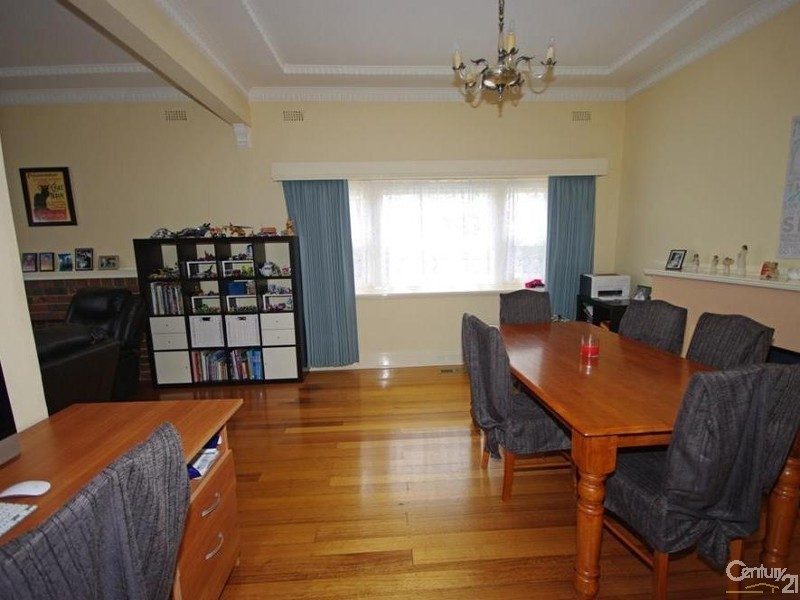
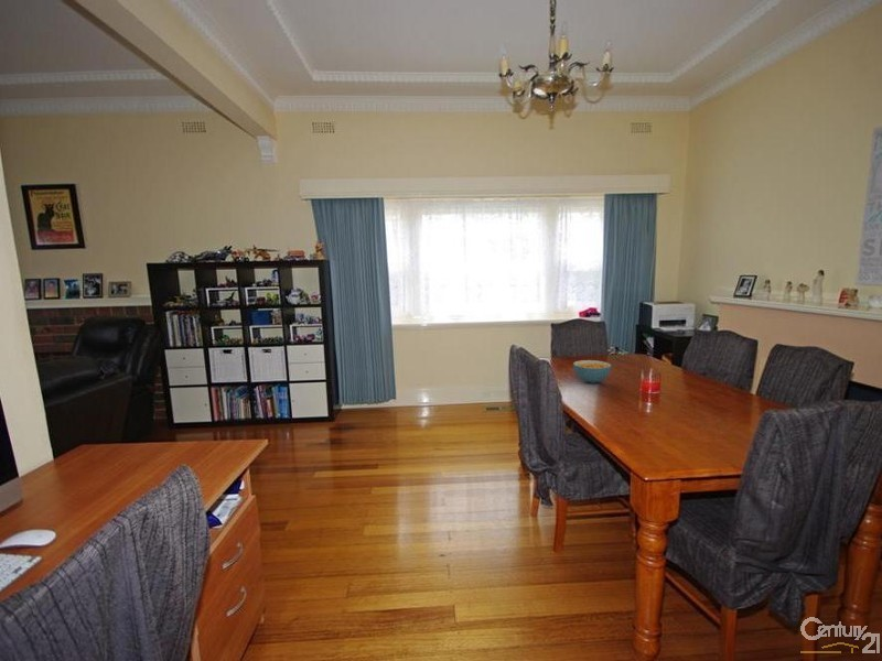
+ cereal bowl [572,359,612,384]
